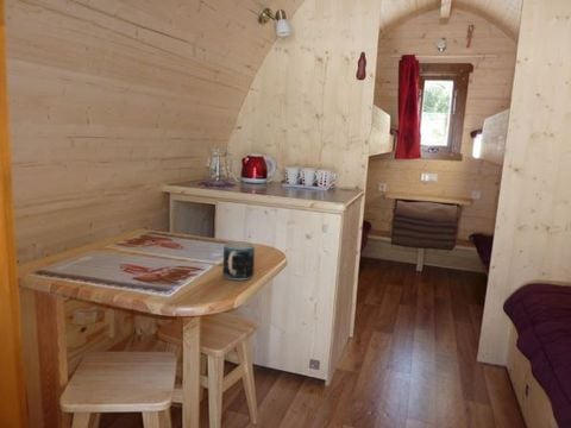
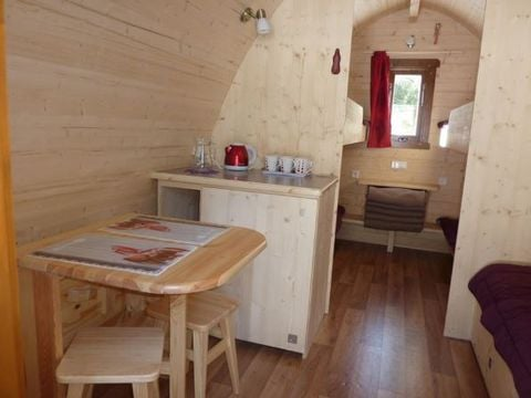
- mug [222,240,256,282]
